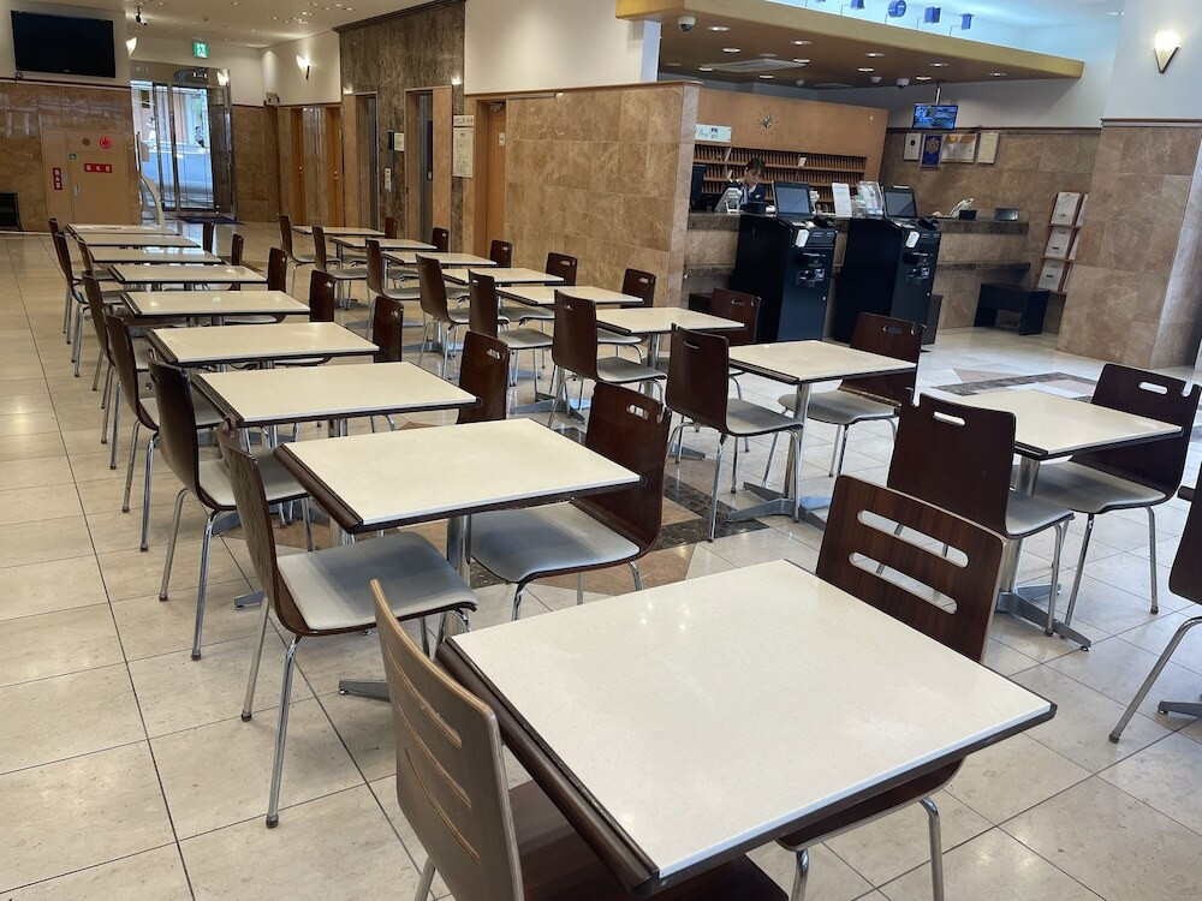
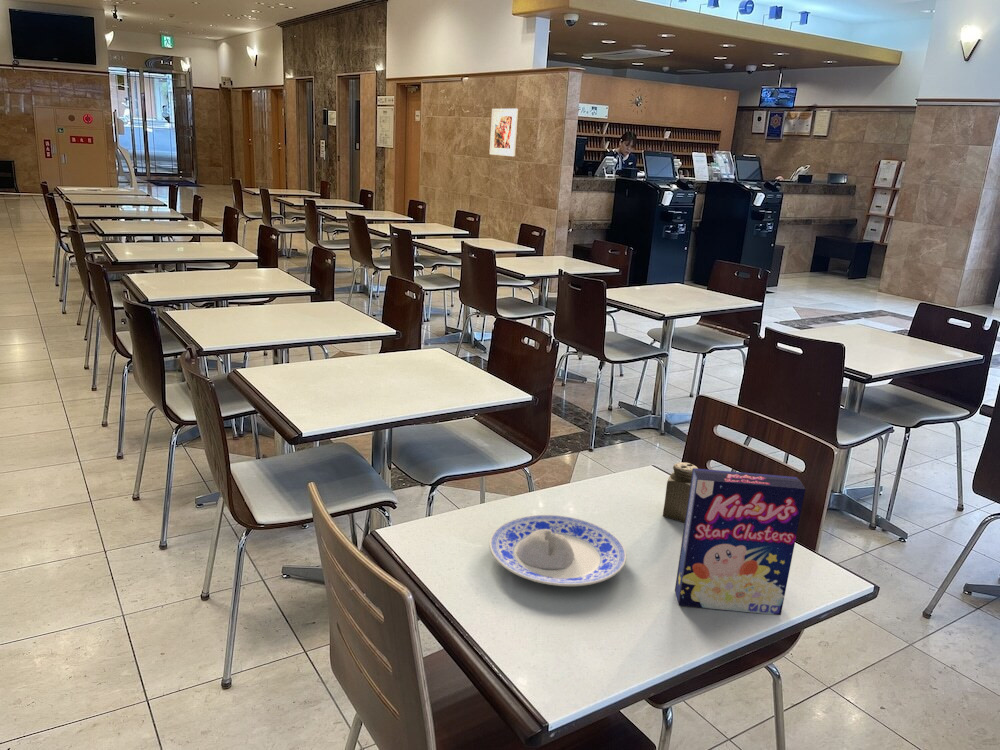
+ plate [488,514,627,587]
+ salt shaker [662,462,699,523]
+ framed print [489,108,519,157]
+ cereal box [674,468,806,616]
